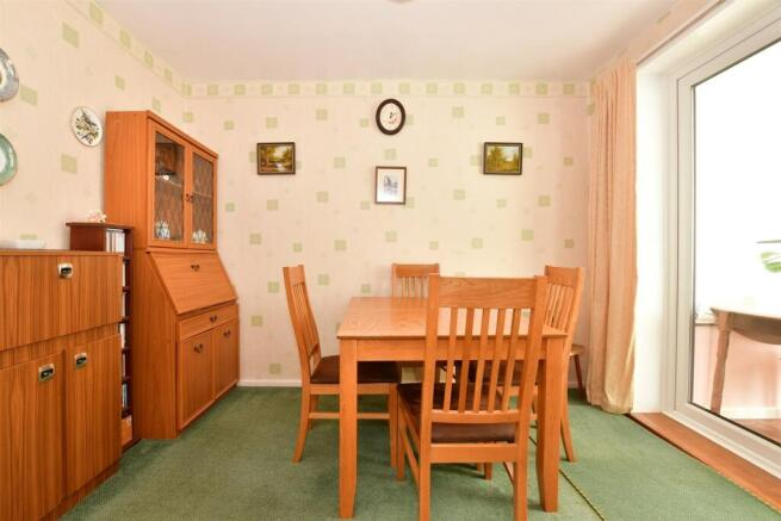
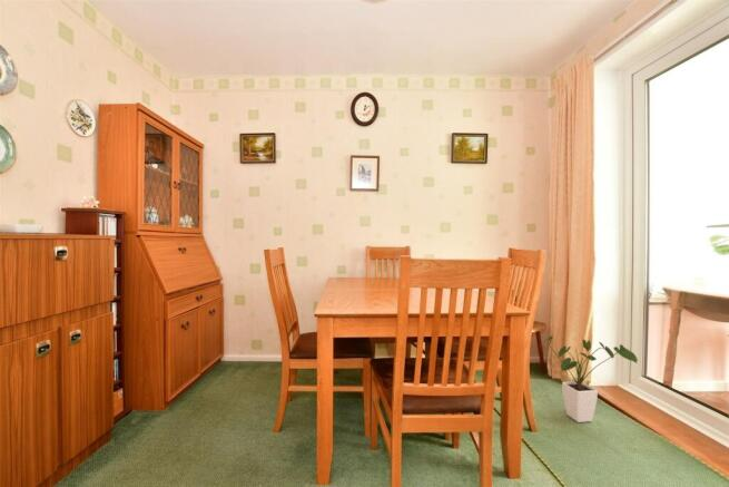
+ house plant [541,335,639,423]
